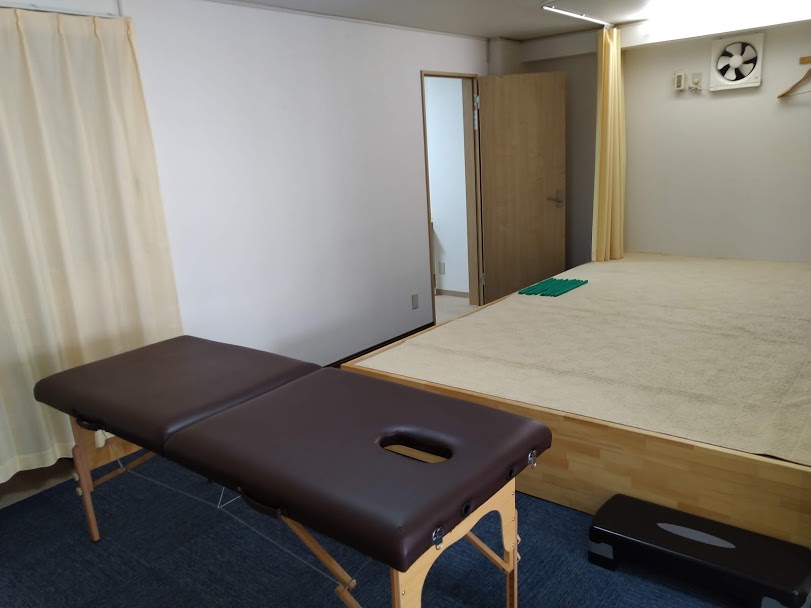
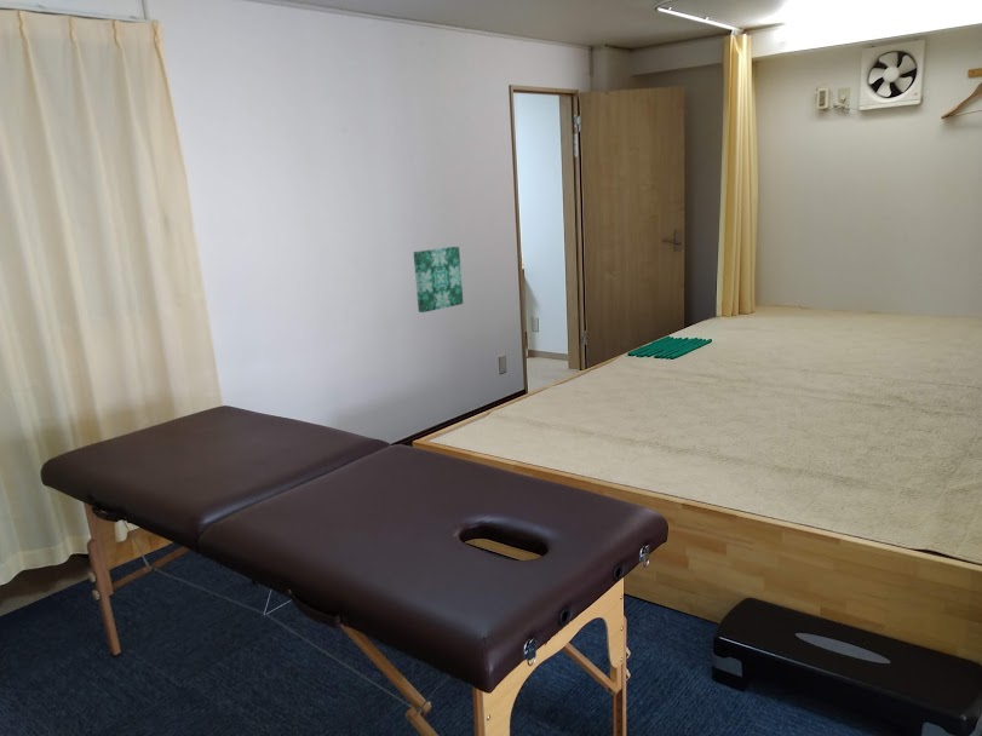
+ wall art [413,246,464,314]
